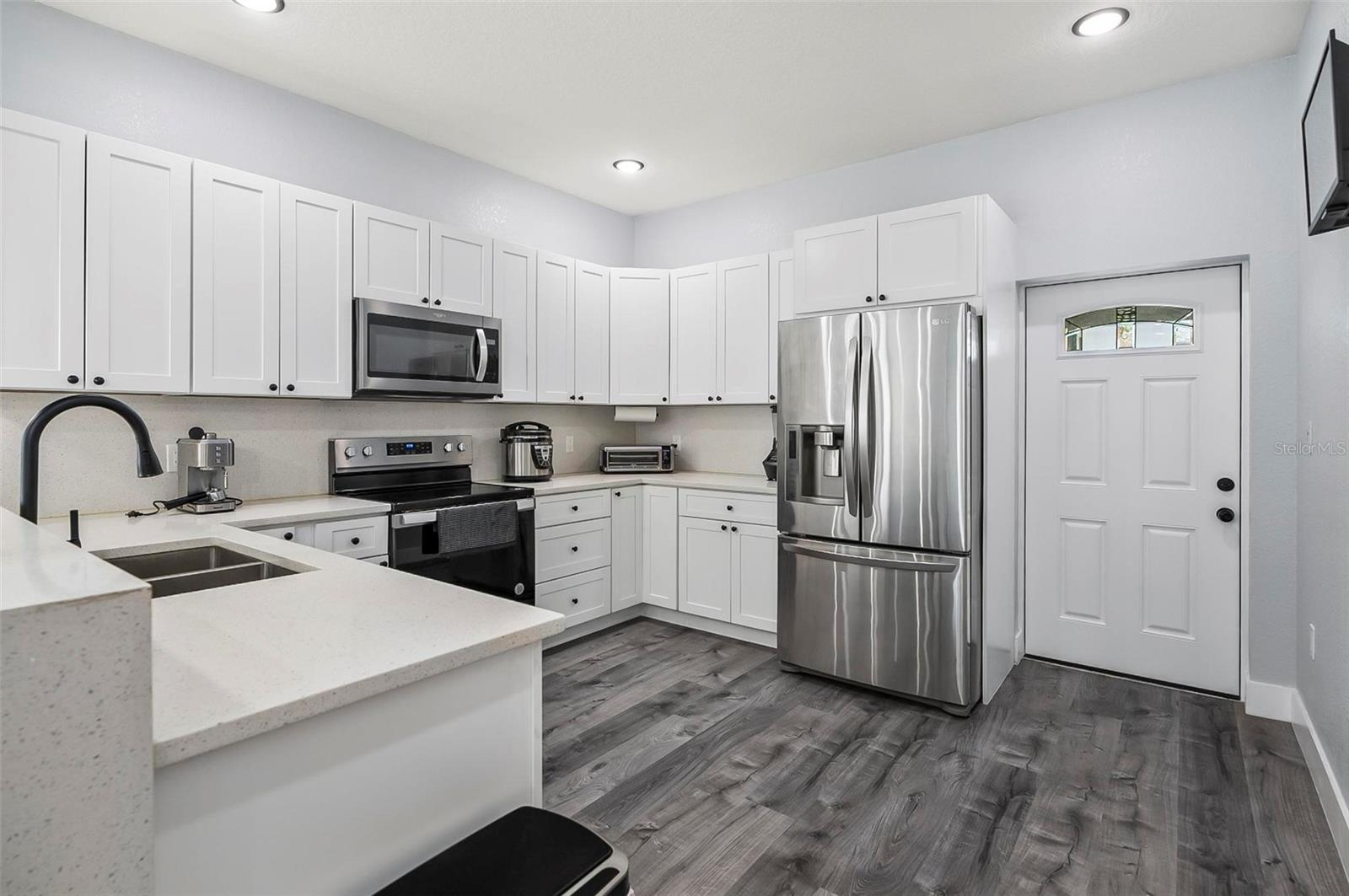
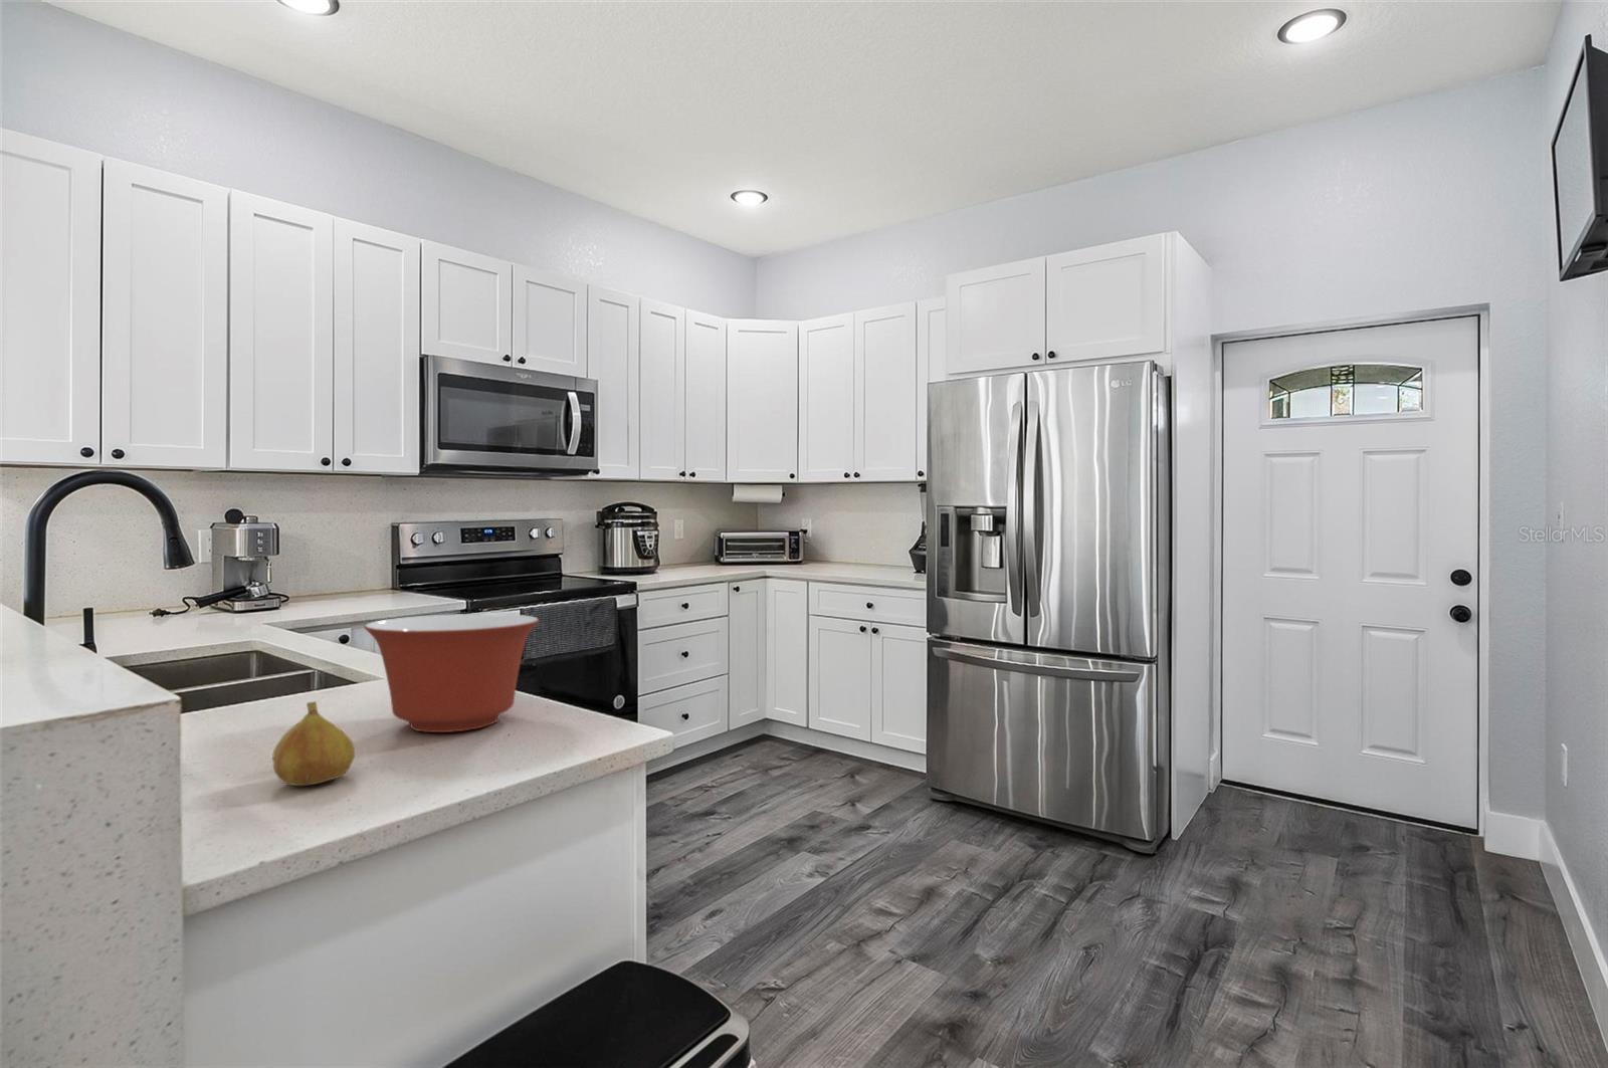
+ mixing bowl [362,613,540,733]
+ fruit [272,700,355,787]
